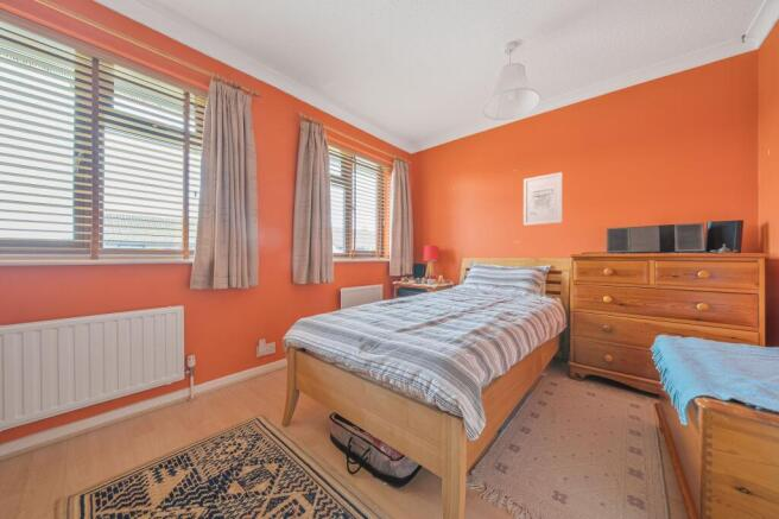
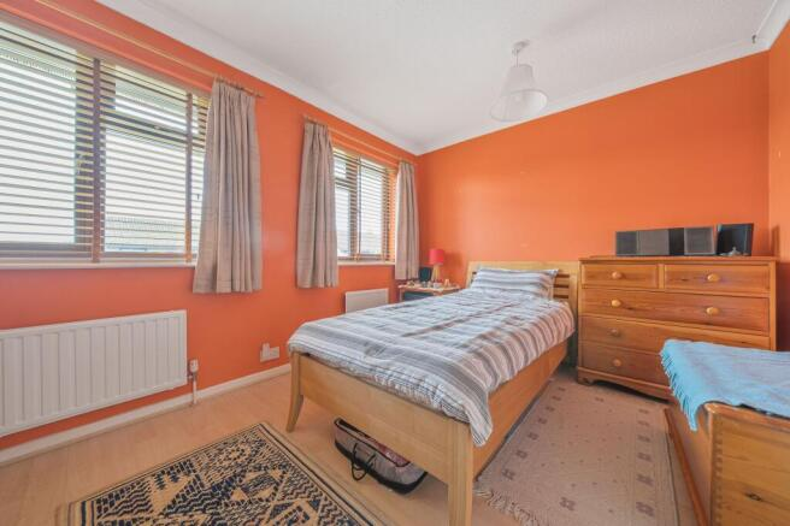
- wall art [522,171,564,227]
